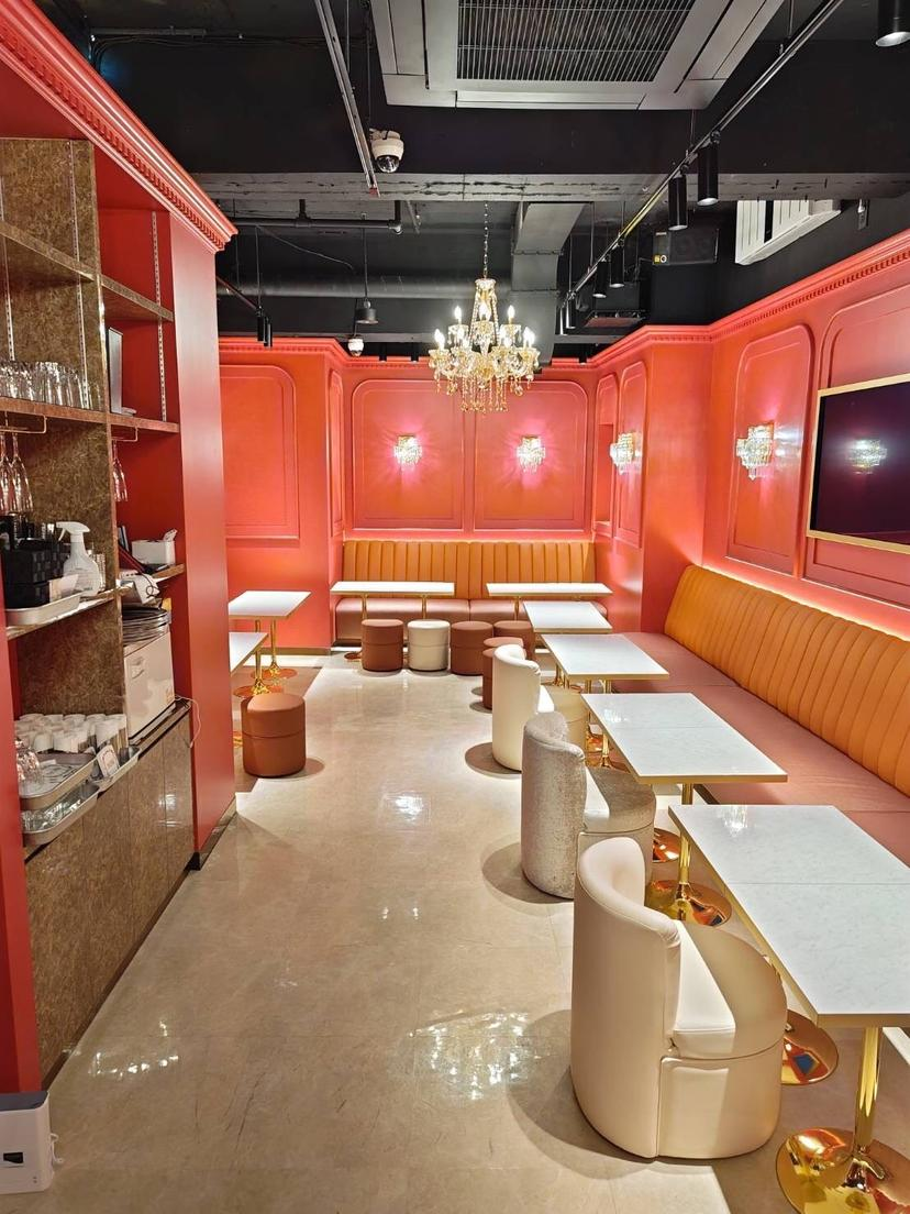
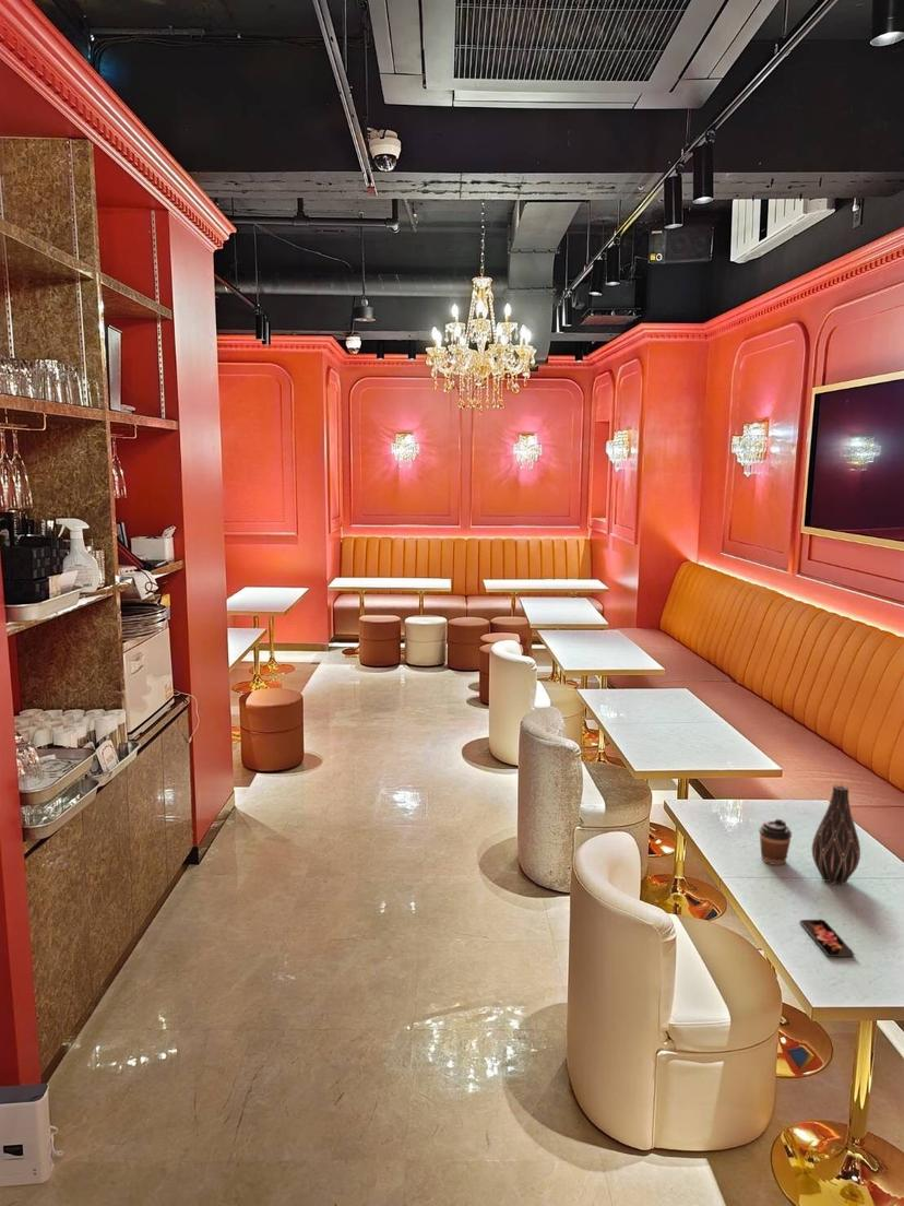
+ vase [811,783,861,886]
+ smartphone [798,919,856,958]
+ coffee cup [758,818,793,866]
